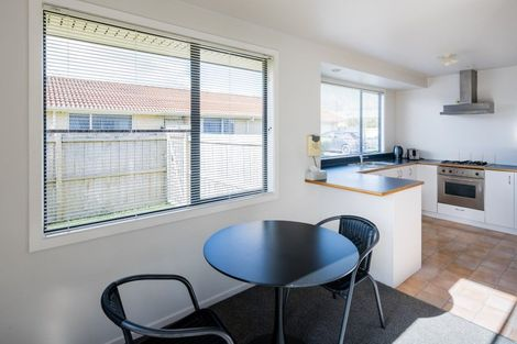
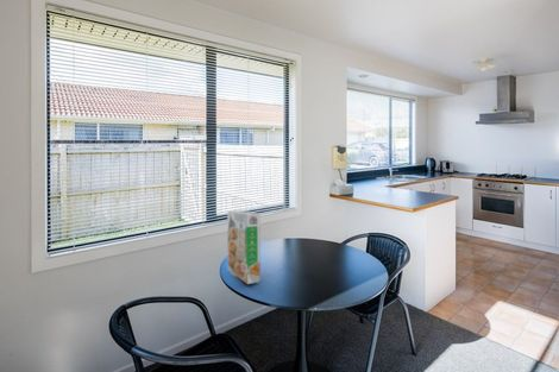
+ cereal box [226,209,262,285]
